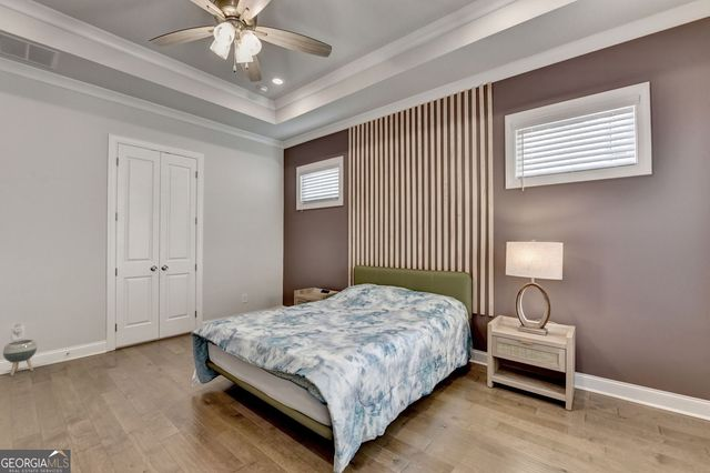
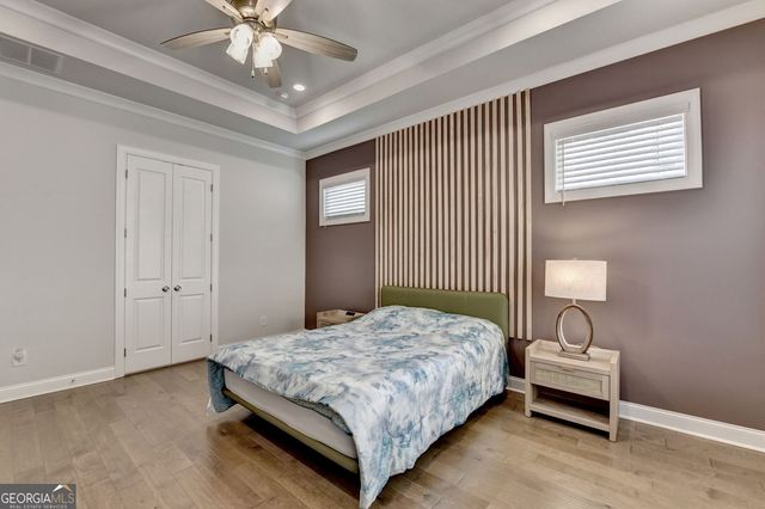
- planter [2,339,38,376]
